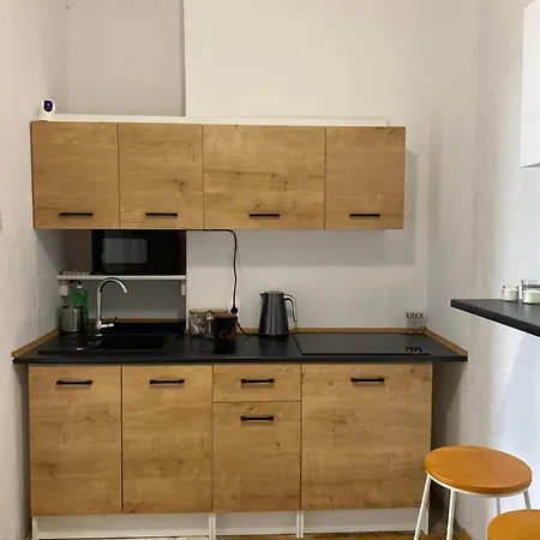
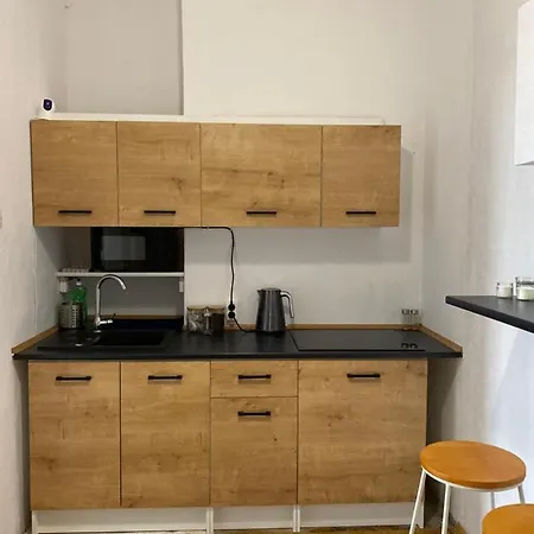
- coffee jar [212,312,238,354]
